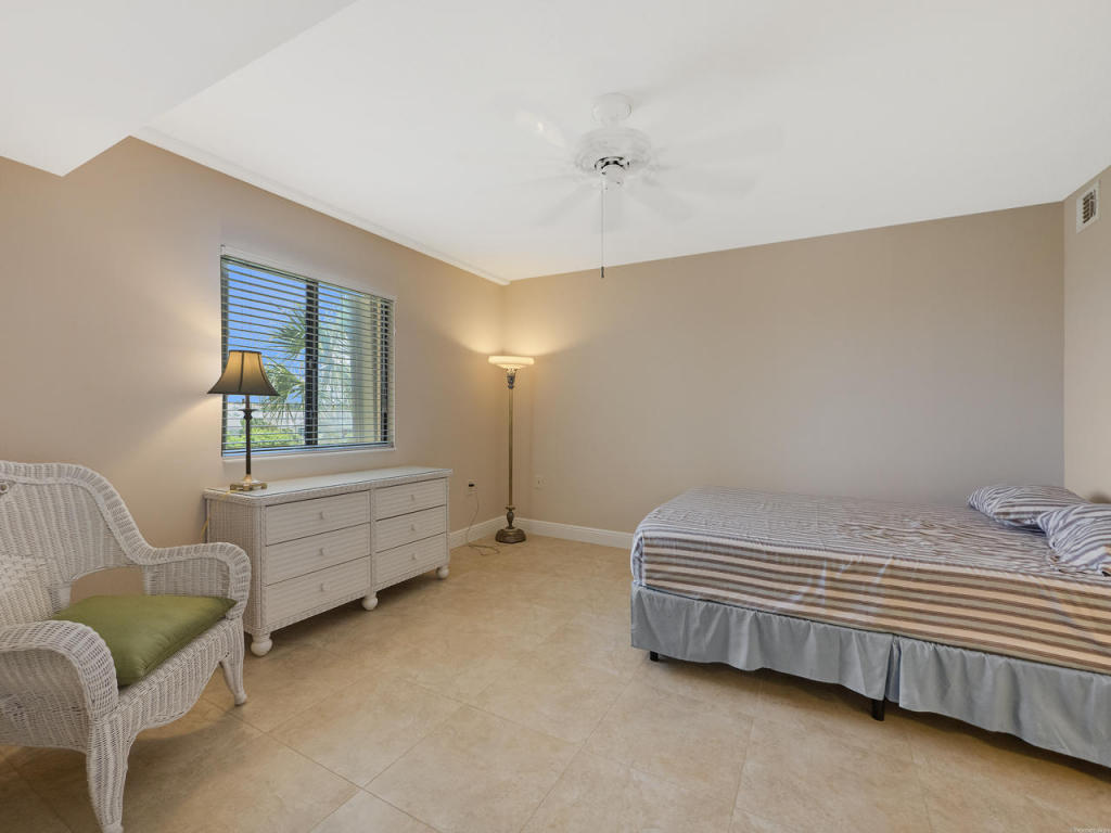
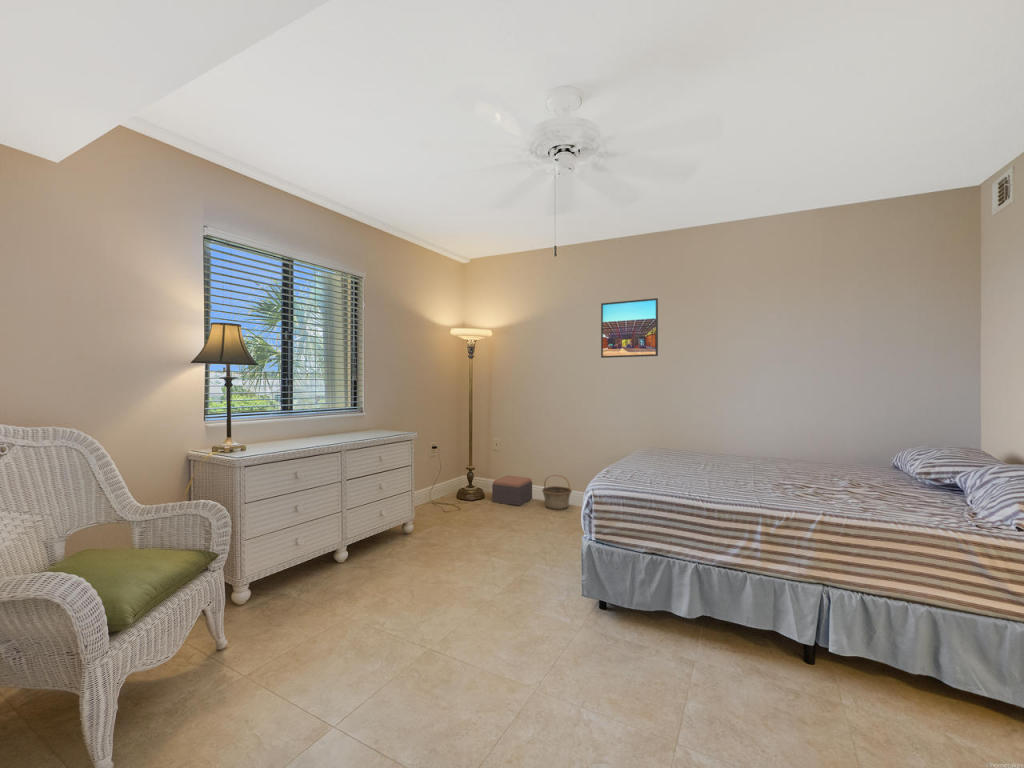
+ footstool [491,474,533,507]
+ basket [541,474,573,511]
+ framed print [600,297,659,359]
